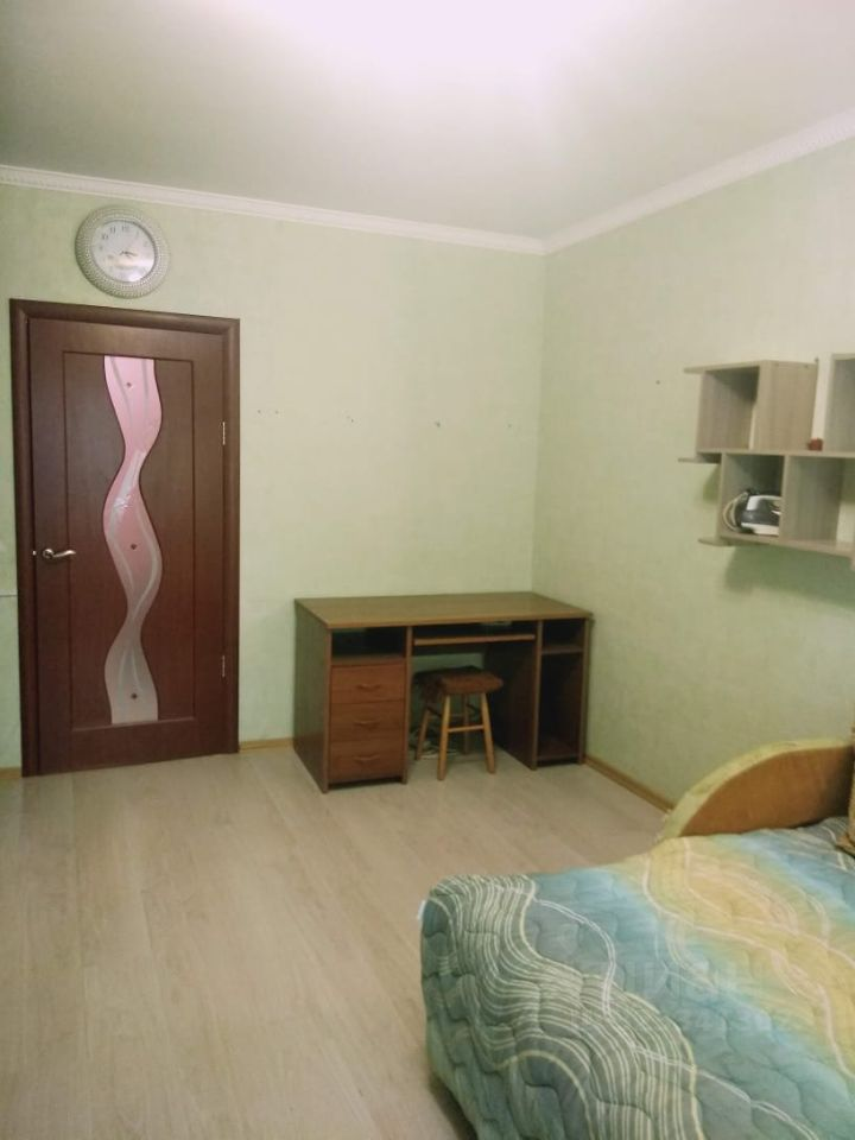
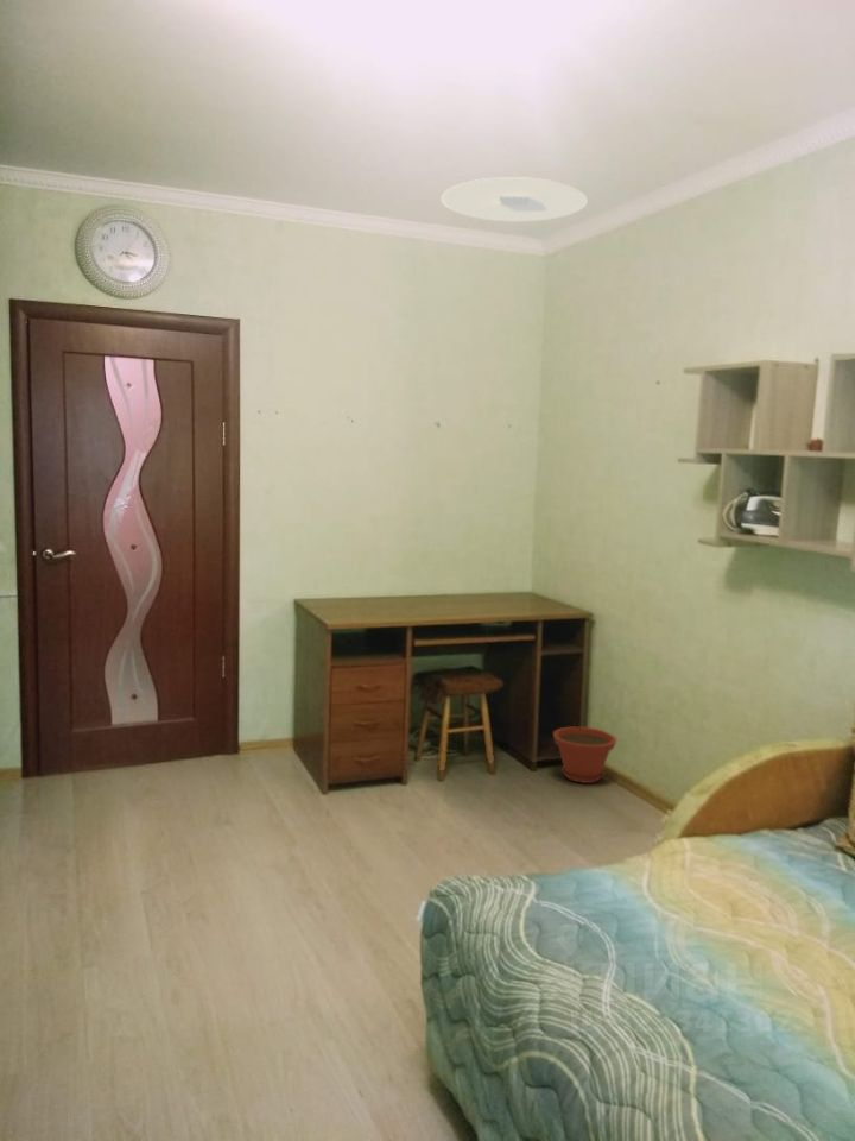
+ ceiling light [439,176,589,223]
+ plant pot [552,726,619,784]
